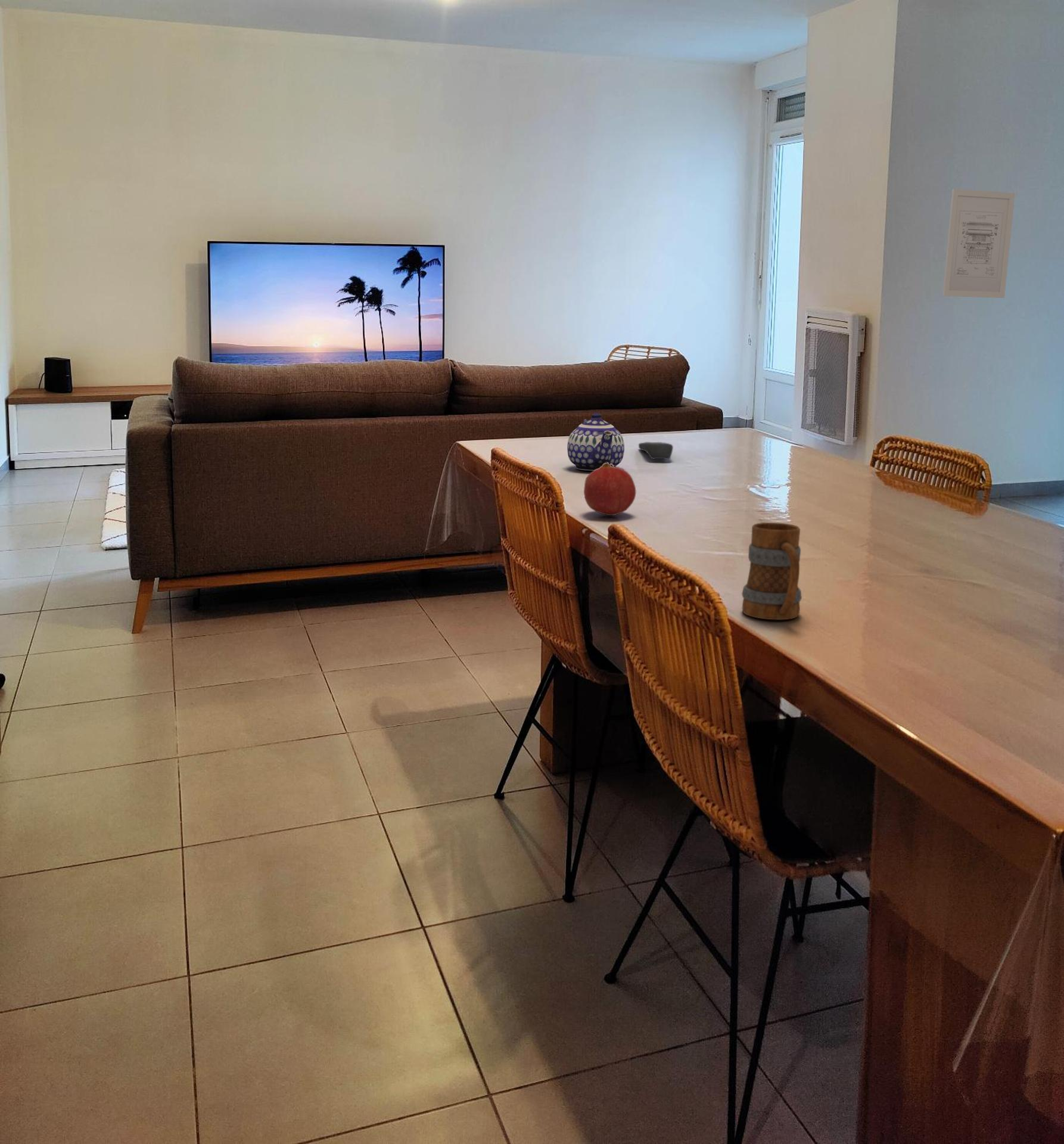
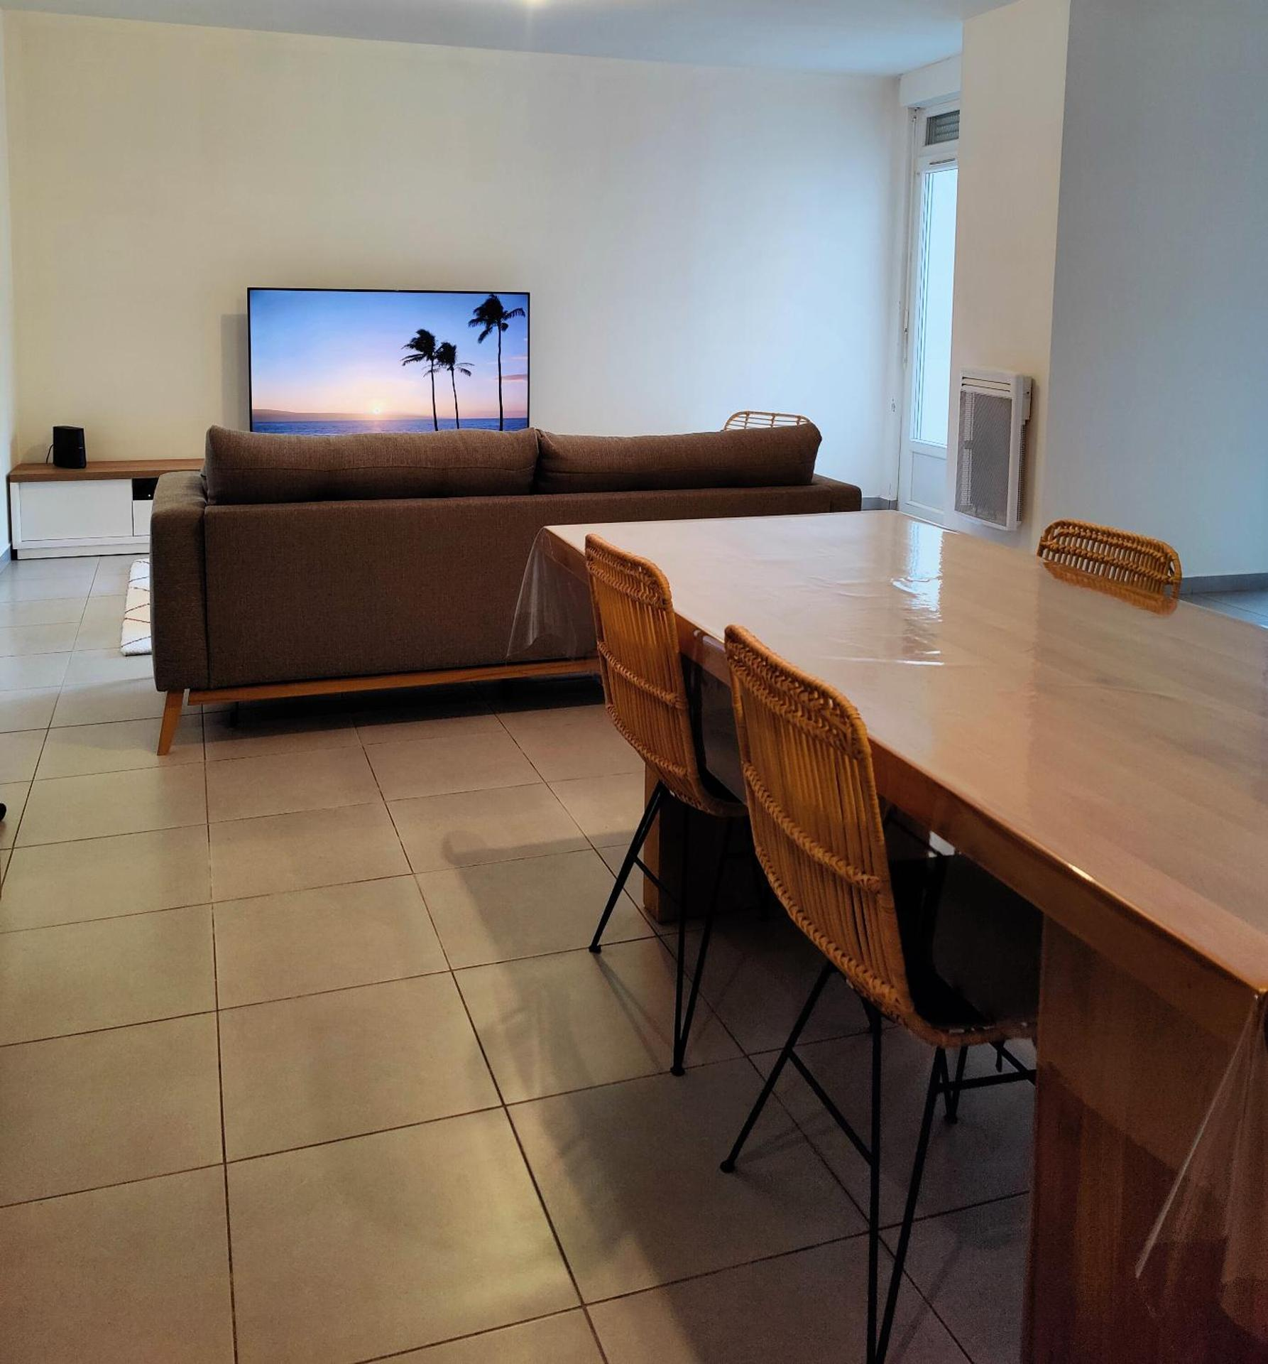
- wall art [942,188,1016,299]
- teapot [567,413,625,471]
- fruit [583,462,636,516]
- remote control [638,442,674,460]
- mug [741,522,802,621]
